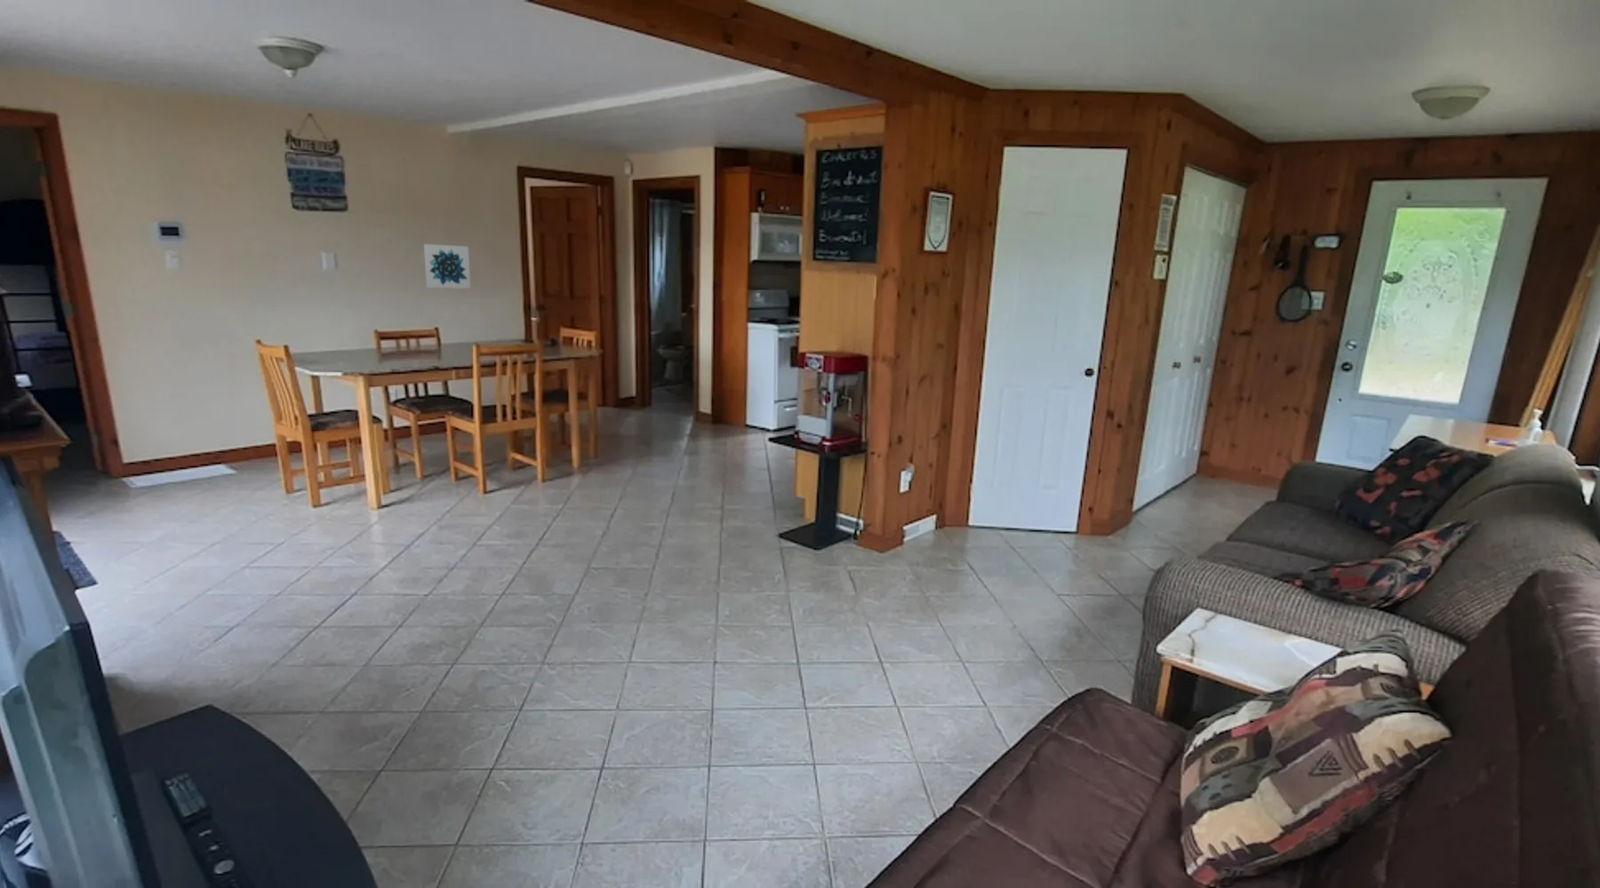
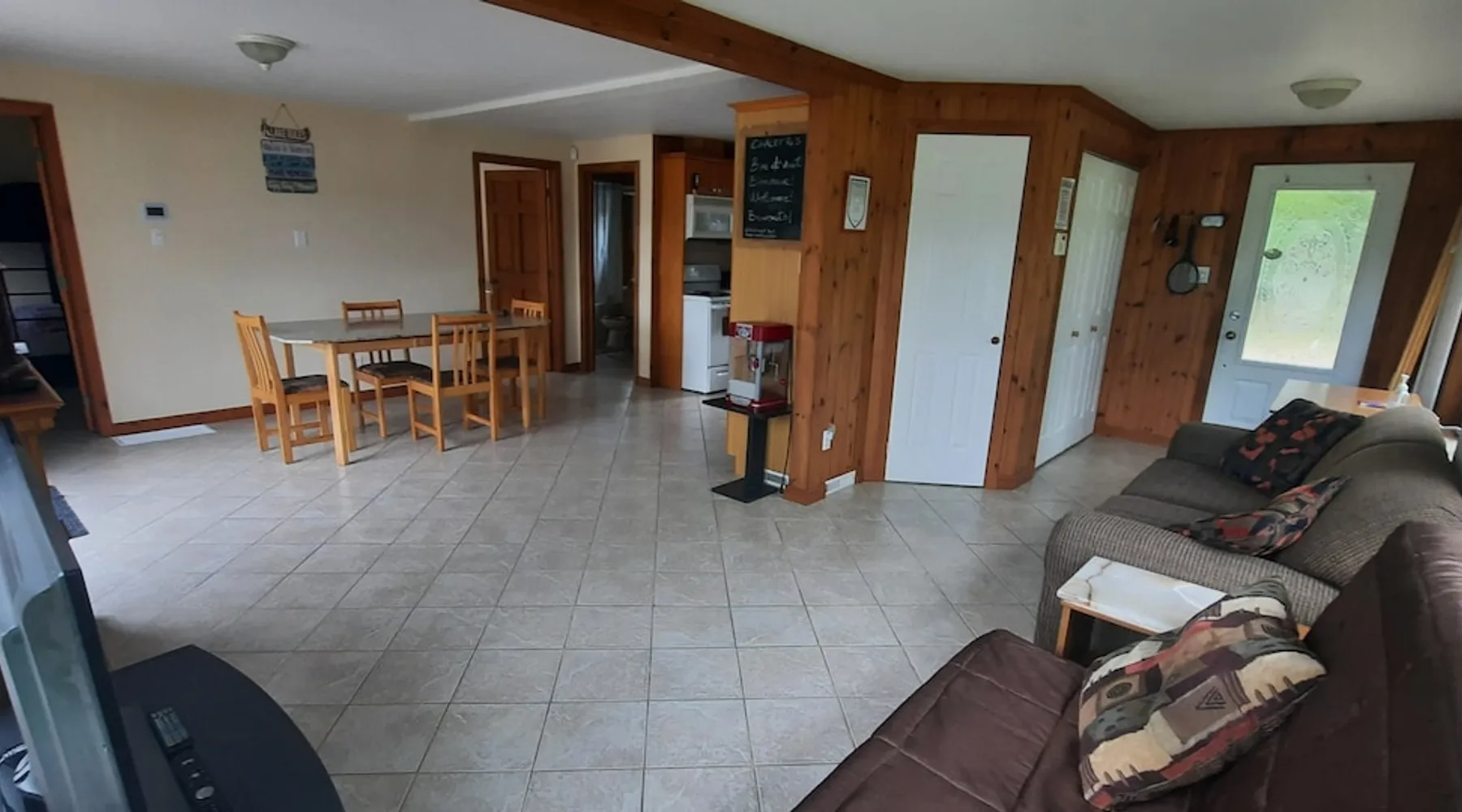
- wall art [424,243,471,290]
